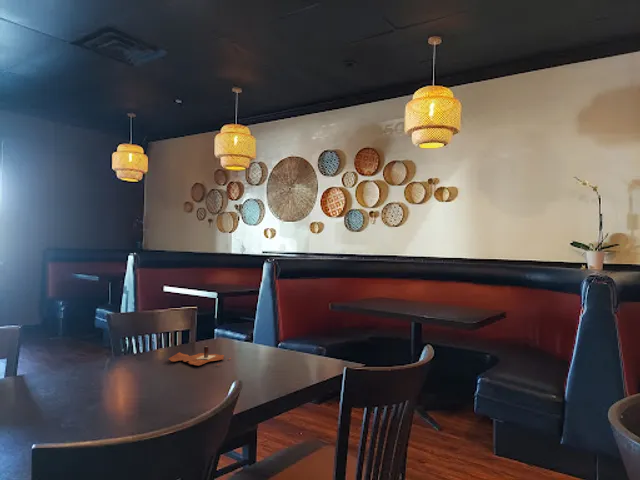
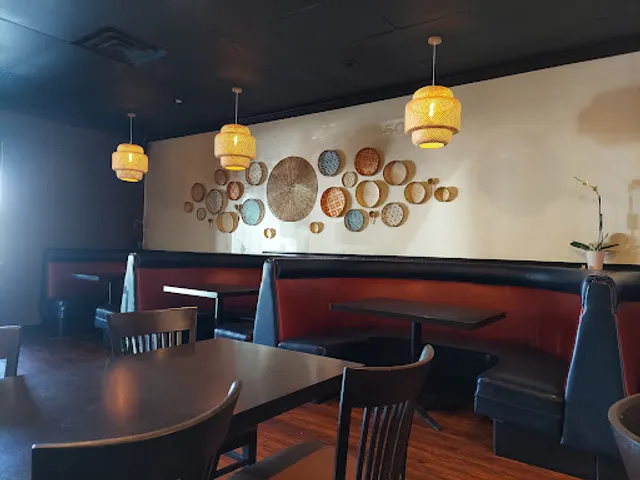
- candle [168,345,231,366]
